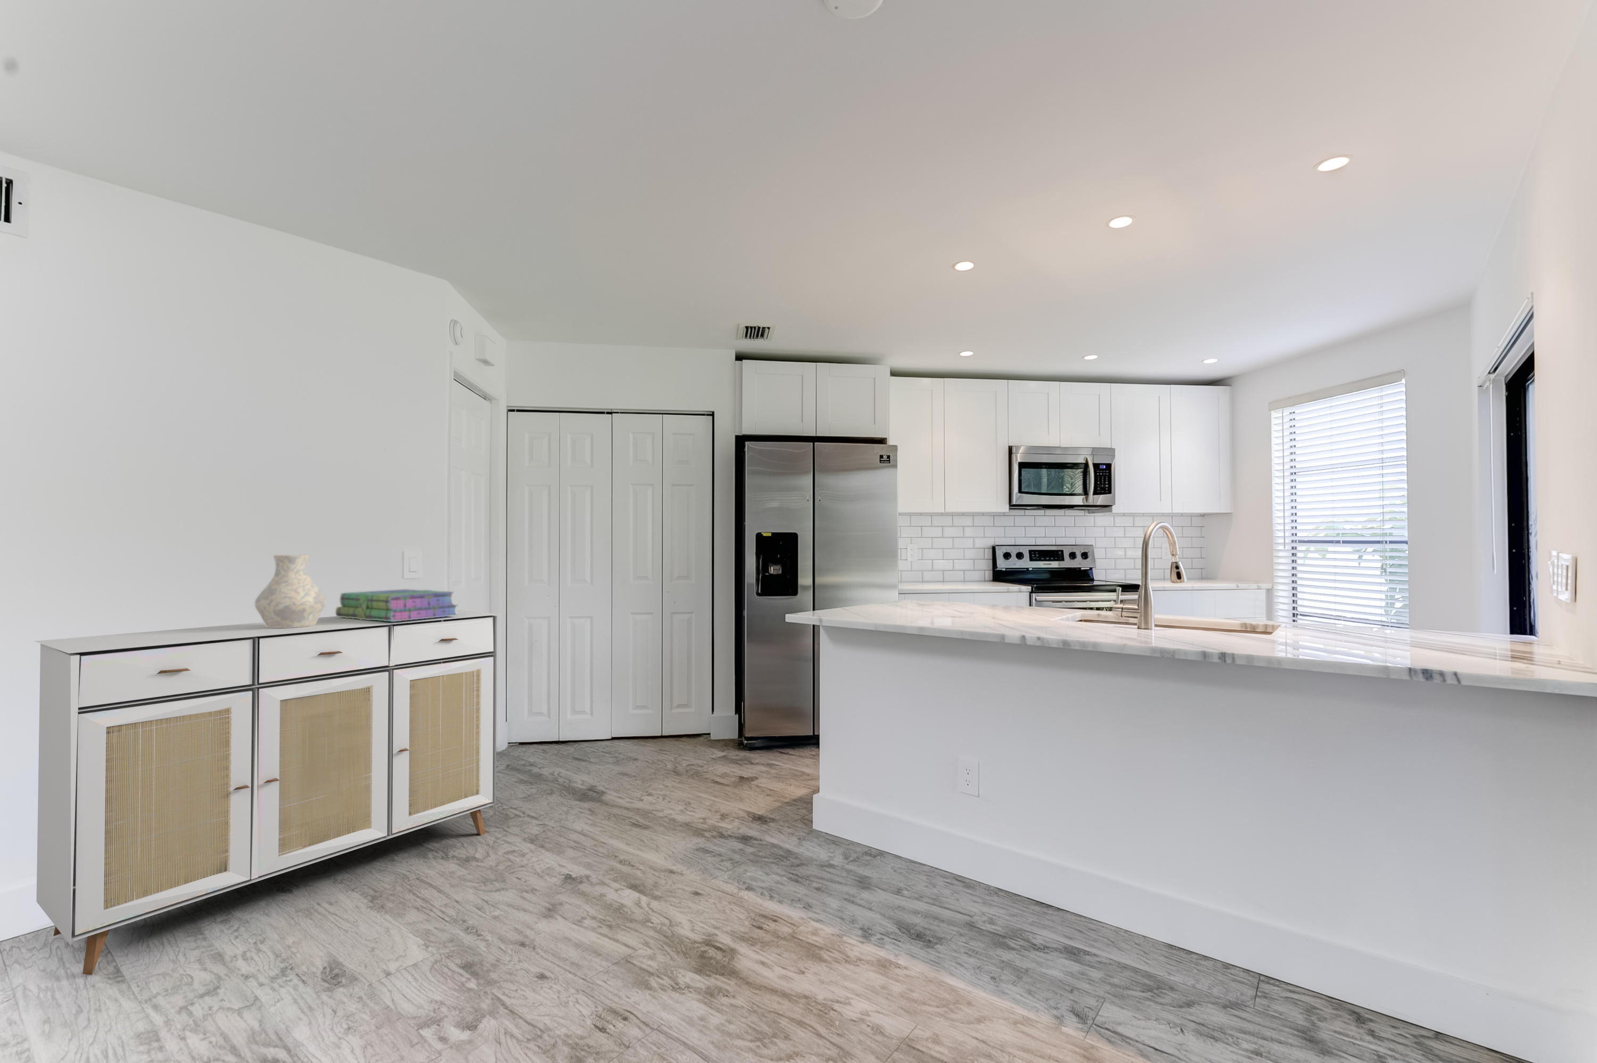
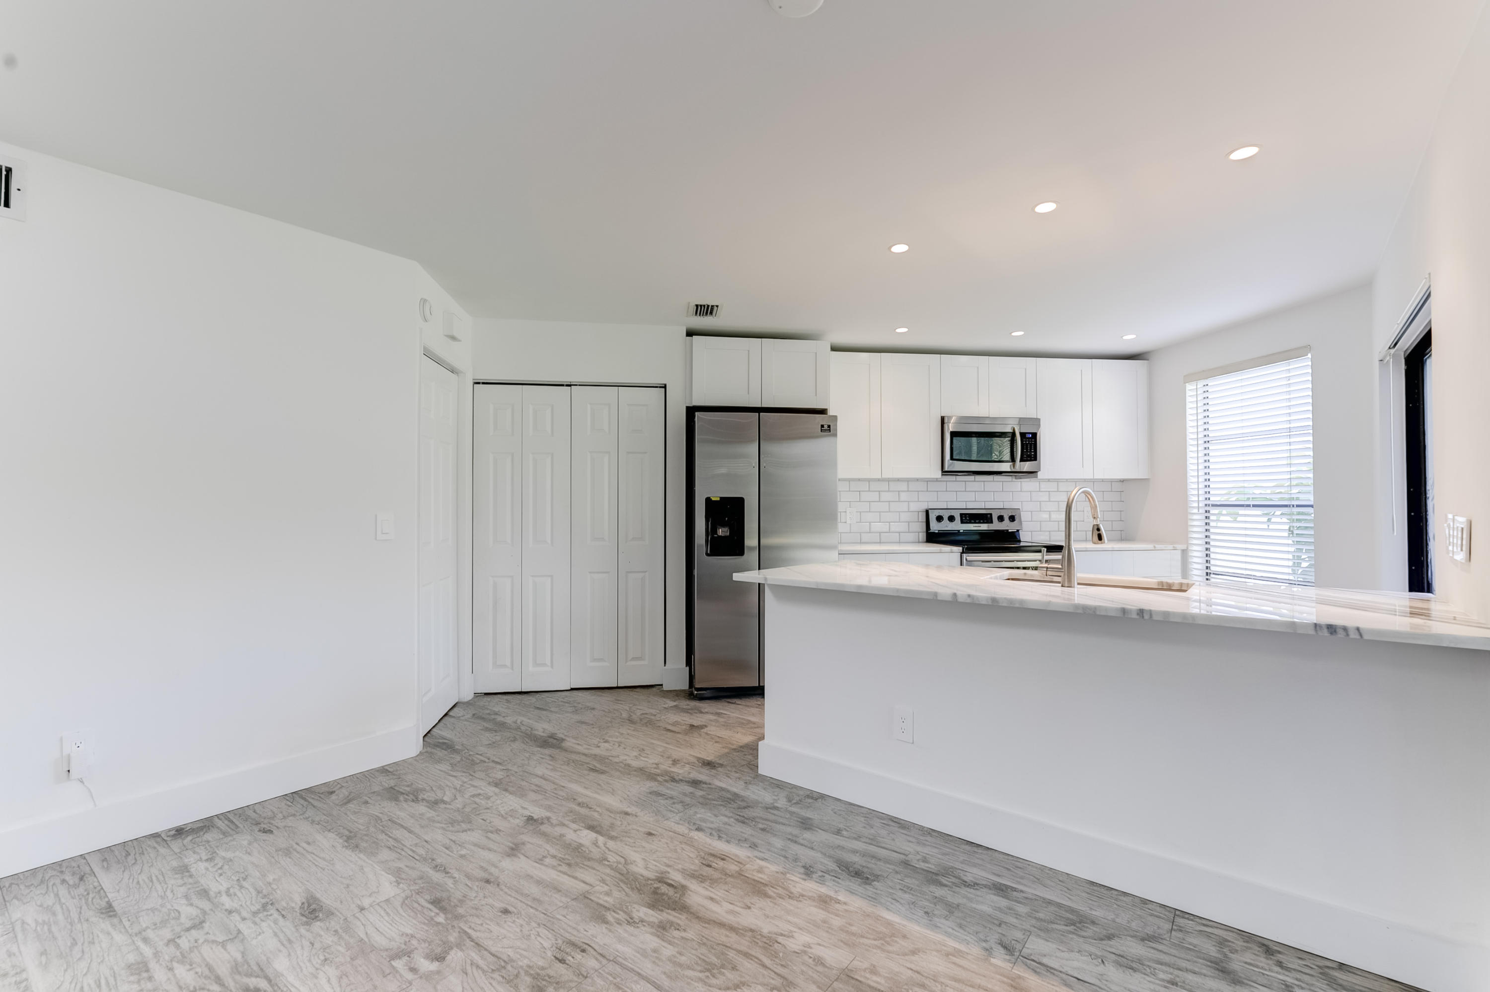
- sideboard [33,609,498,975]
- stack of books [335,588,459,622]
- vase [254,554,326,628]
